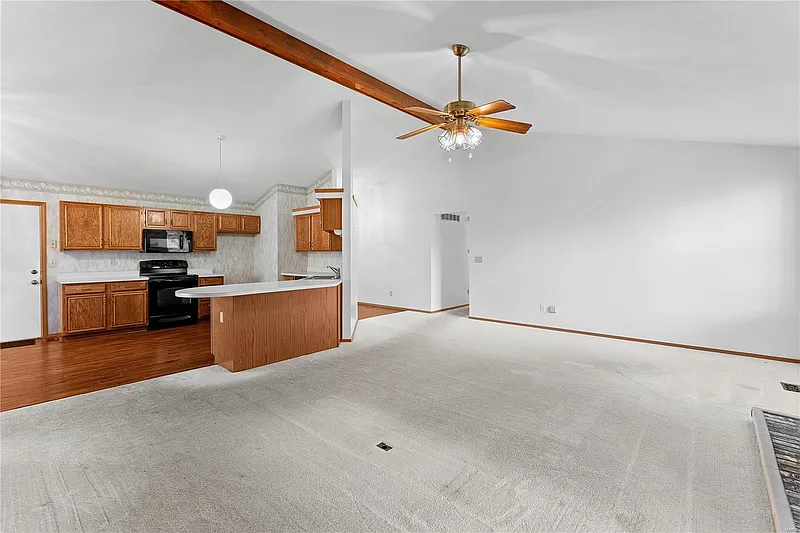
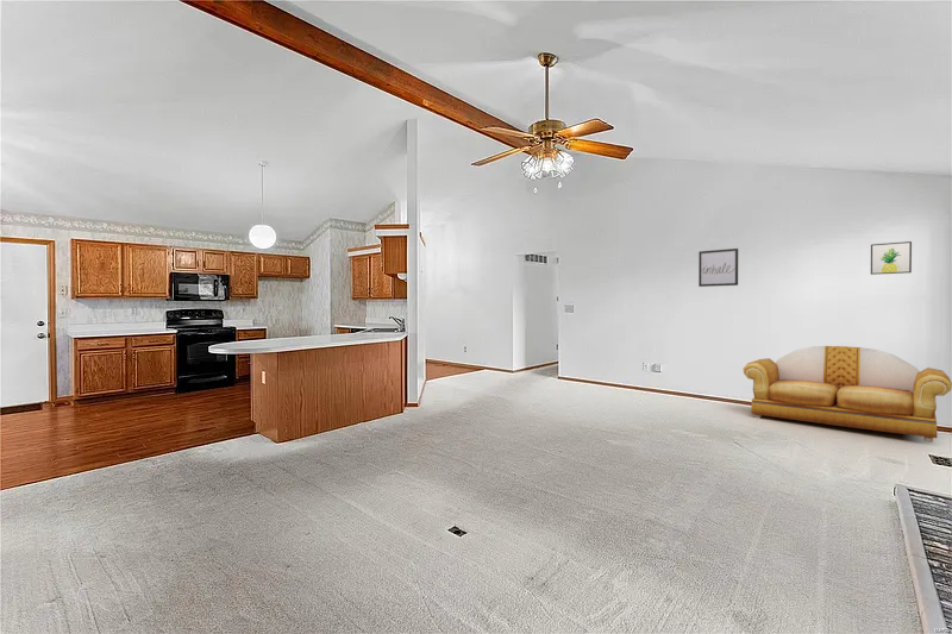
+ sofa [743,345,952,444]
+ wall art [870,240,913,276]
+ wall art [697,247,739,288]
